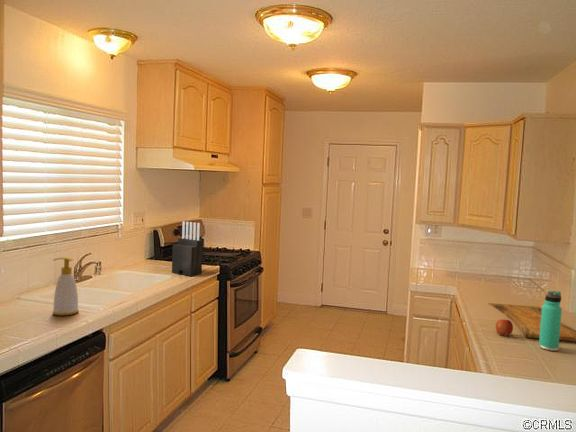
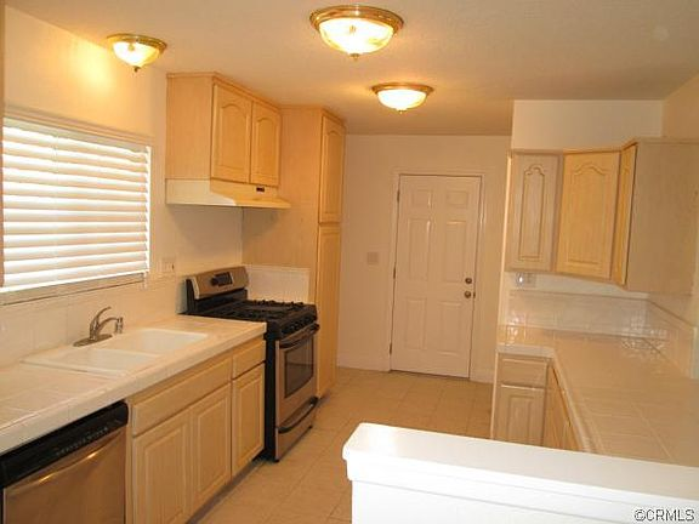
- thermos bottle [538,290,563,352]
- cutting board [487,302,576,342]
- knife block [171,220,204,277]
- fruit [495,318,514,337]
- soap bottle [52,256,80,316]
